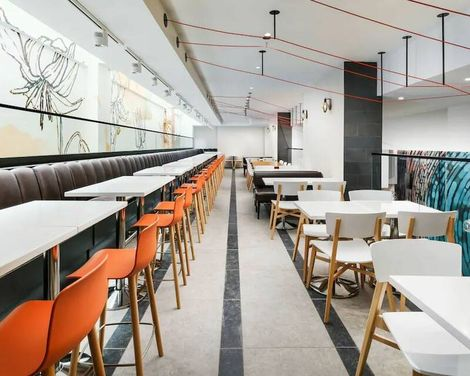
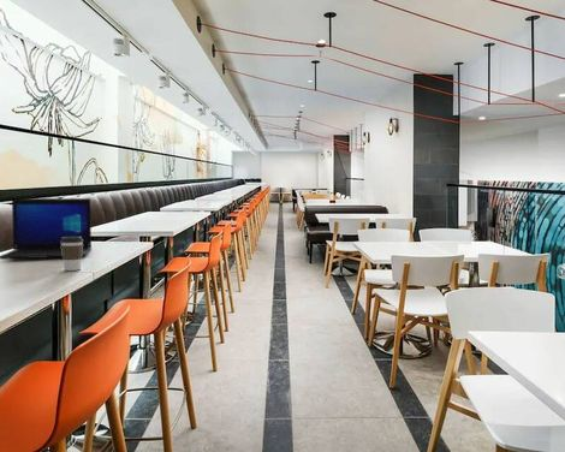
+ laptop [0,197,93,261]
+ coffee cup [61,237,83,272]
